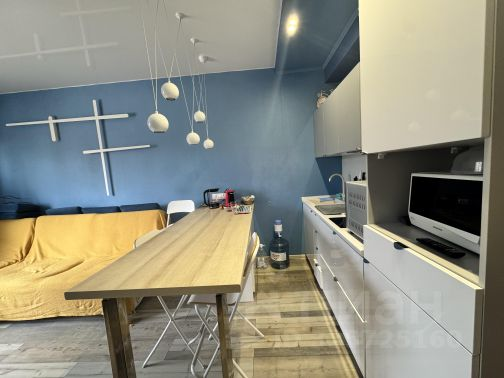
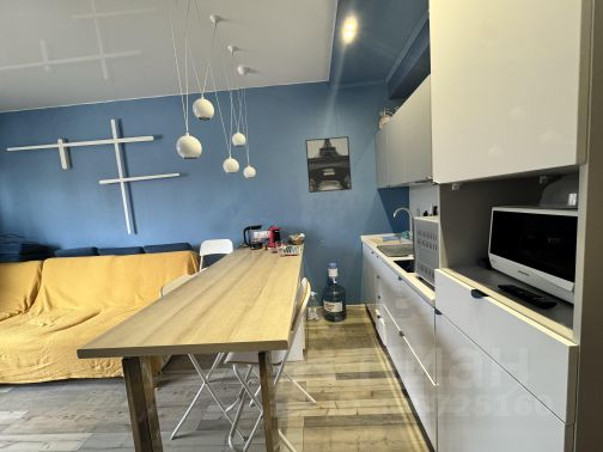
+ wall art [304,135,353,194]
